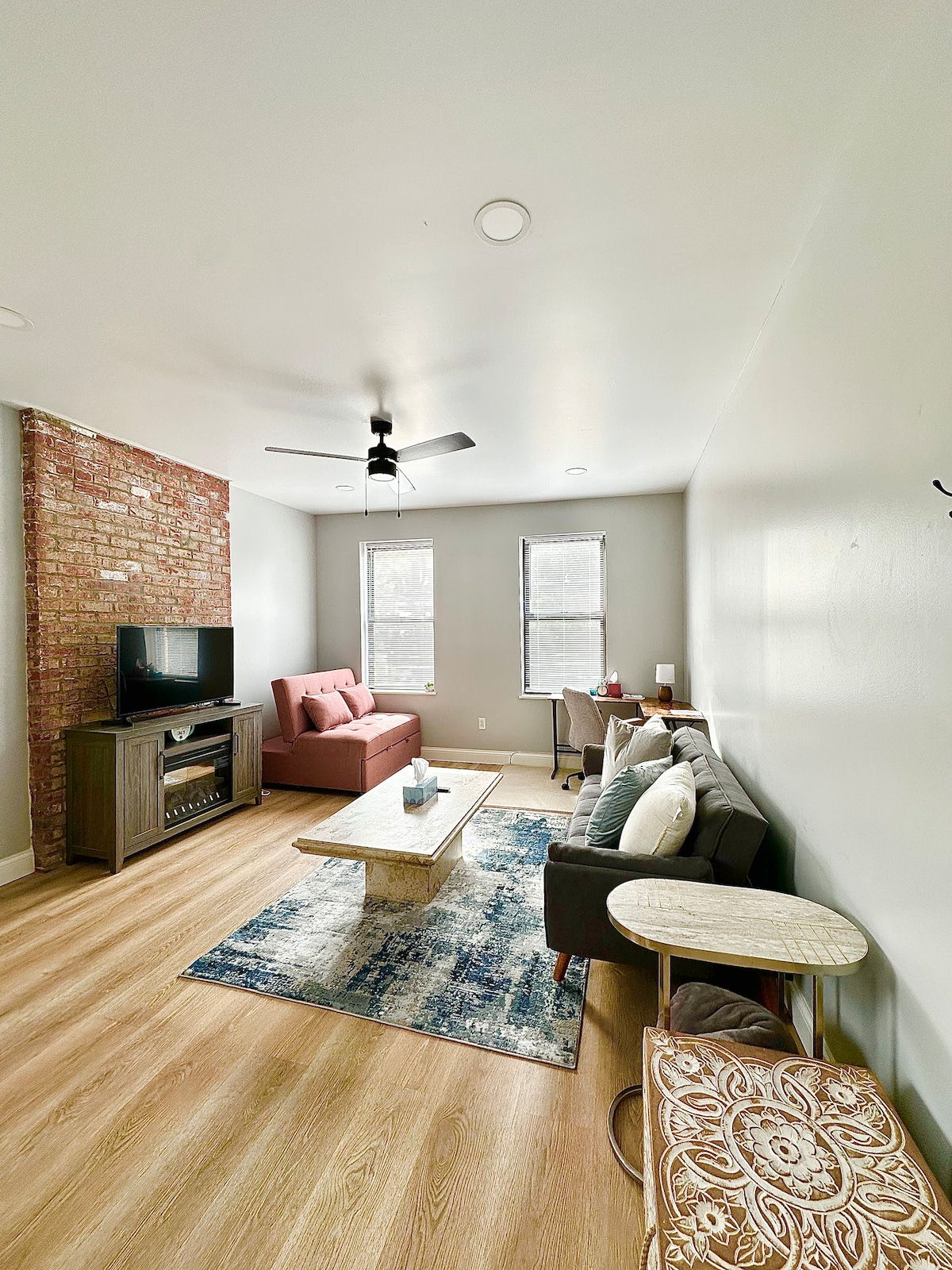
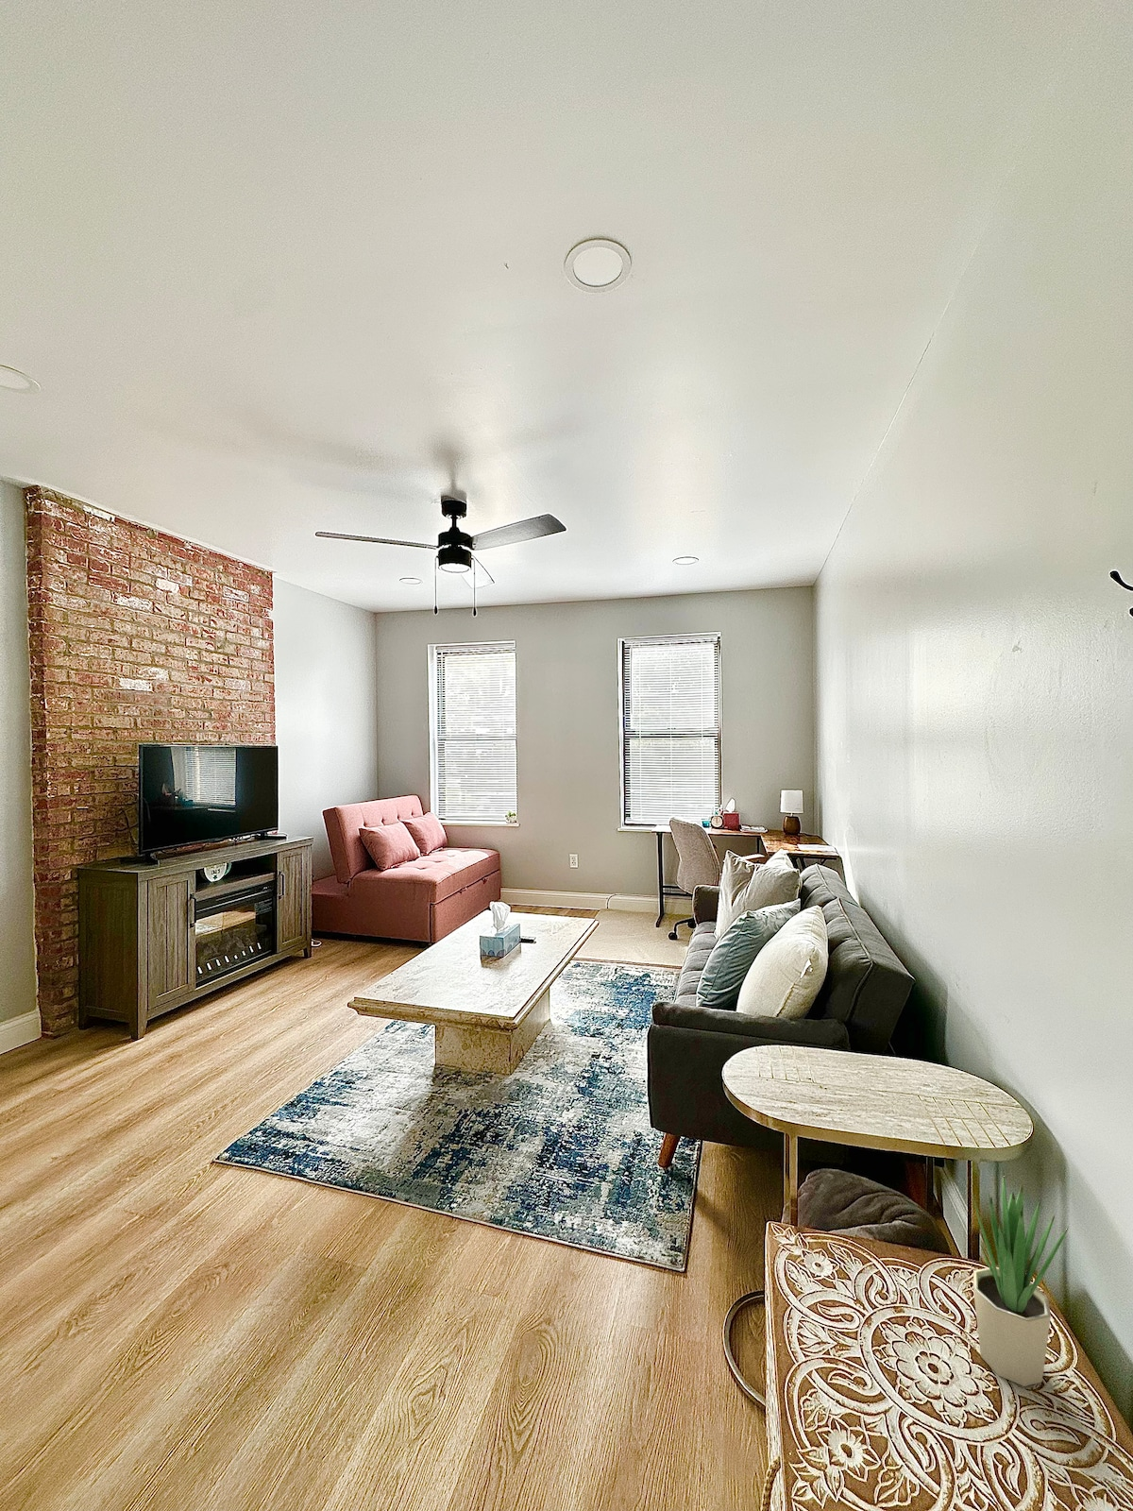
+ potted plant [972,1168,1070,1387]
